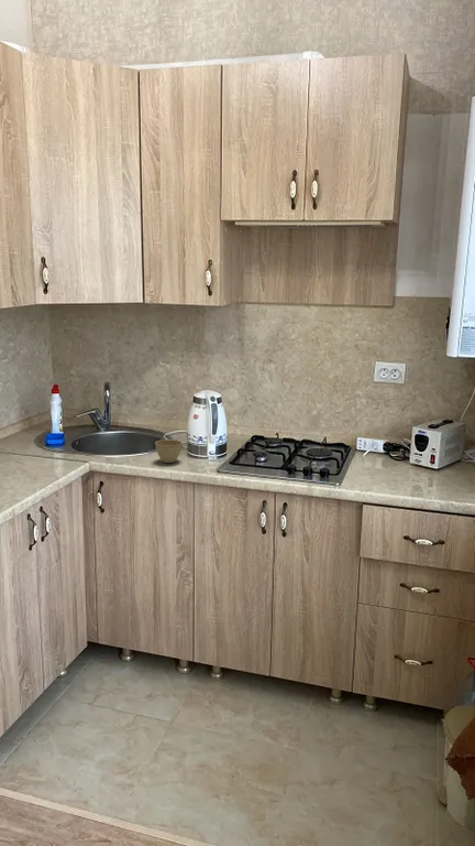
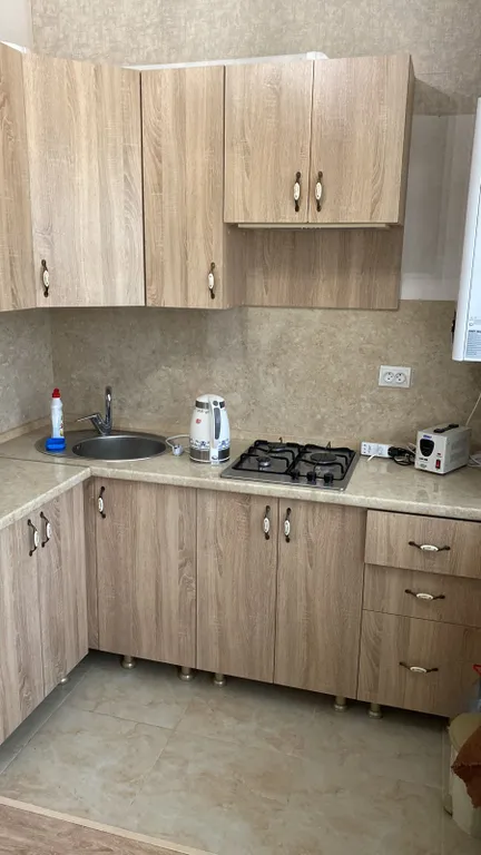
- flower pot [154,438,184,464]
